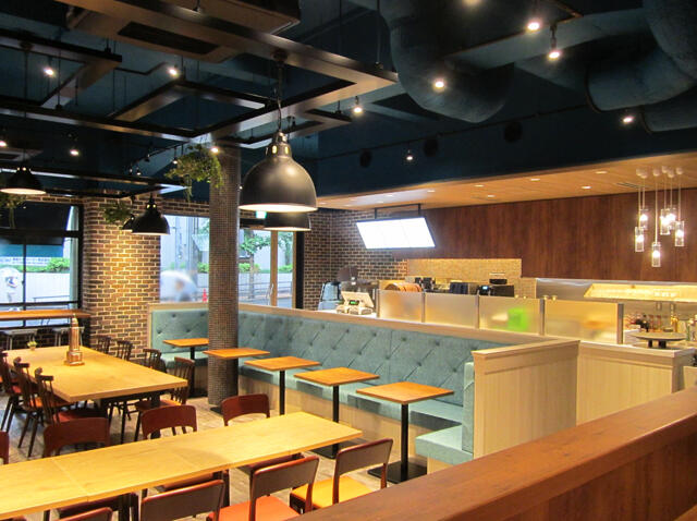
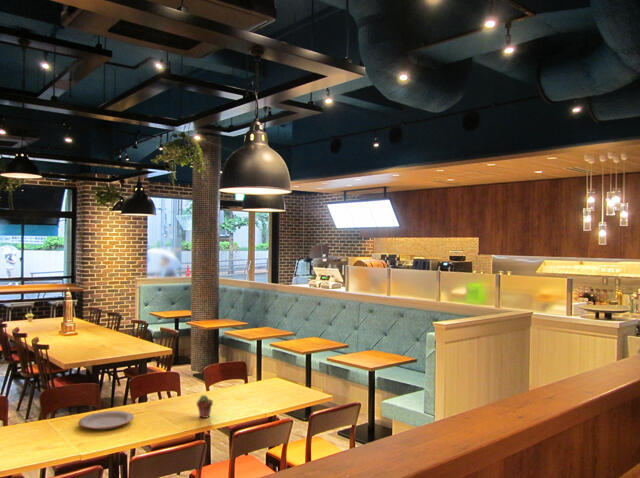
+ plate [77,410,135,430]
+ potted succulent [196,394,214,419]
